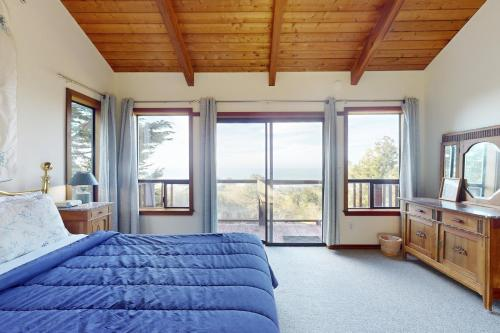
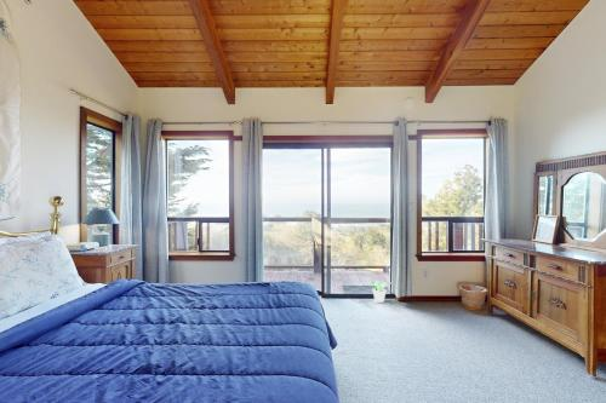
+ potted plant [366,280,394,304]
